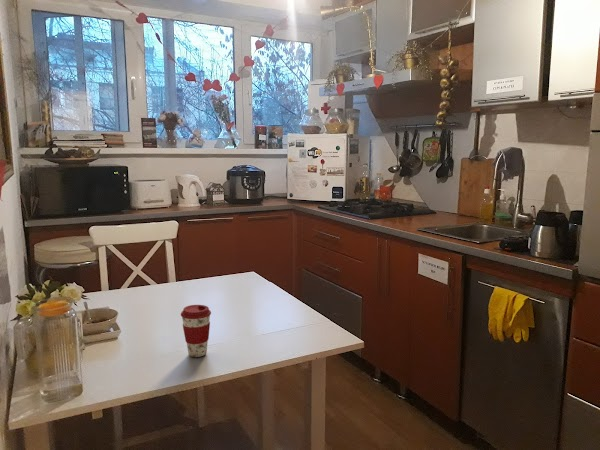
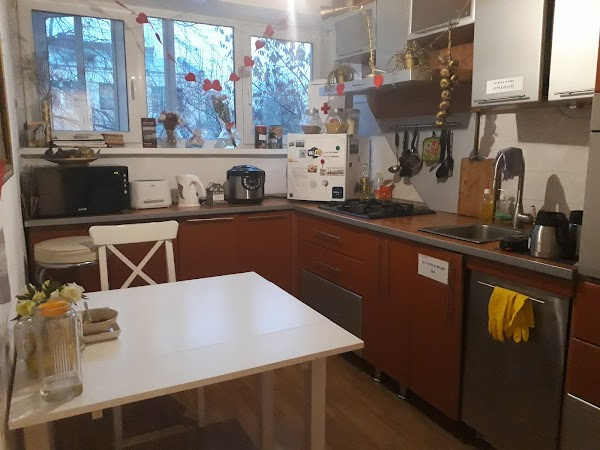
- coffee cup [180,304,212,358]
